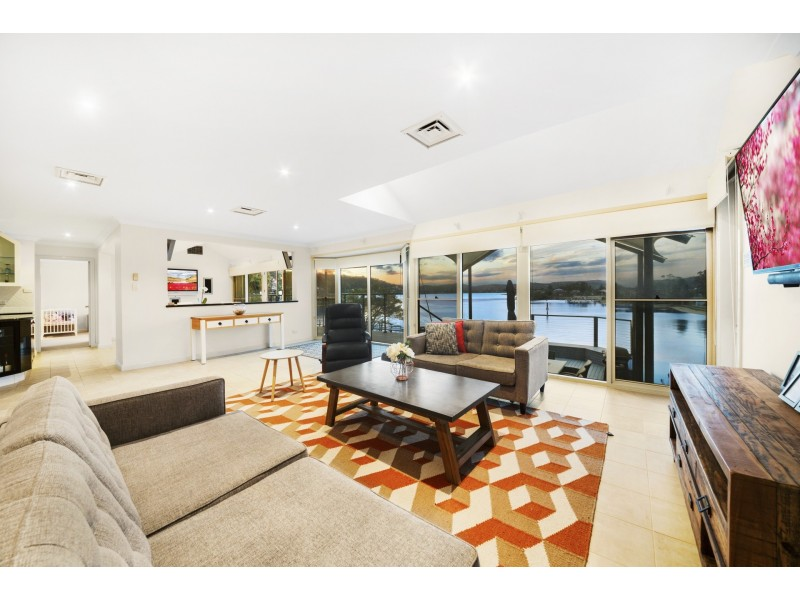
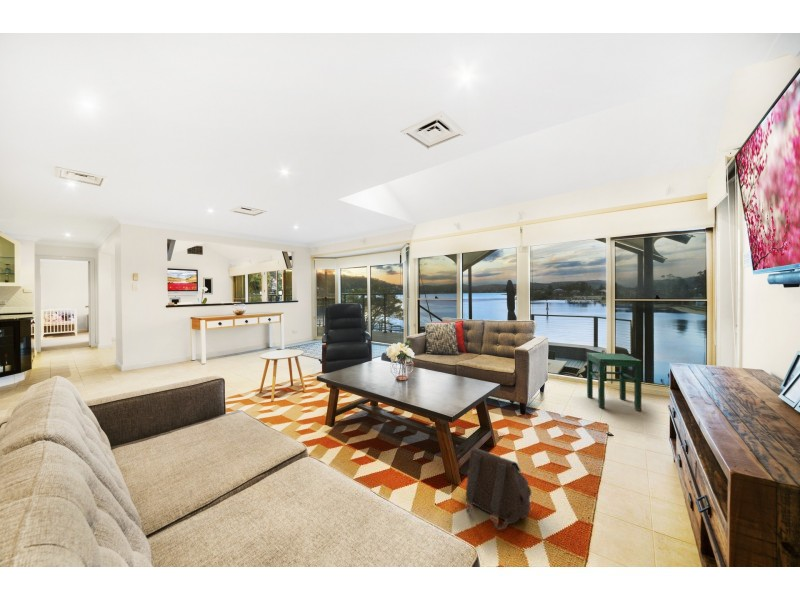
+ stool [586,352,643,412]
+ satchel [465,447,532,531]
